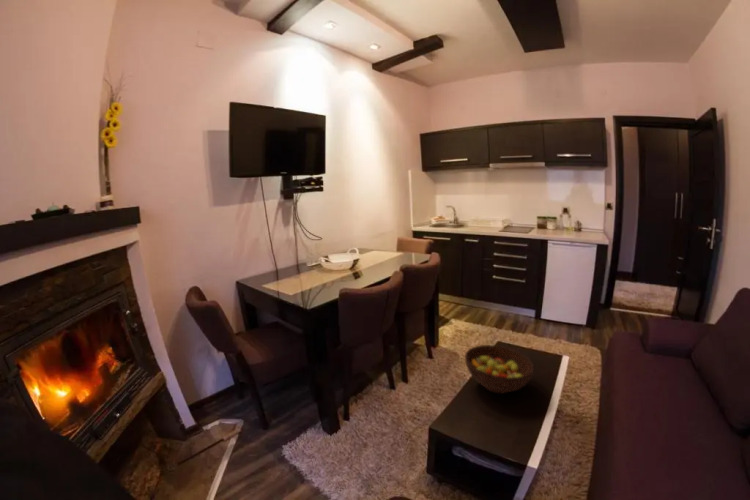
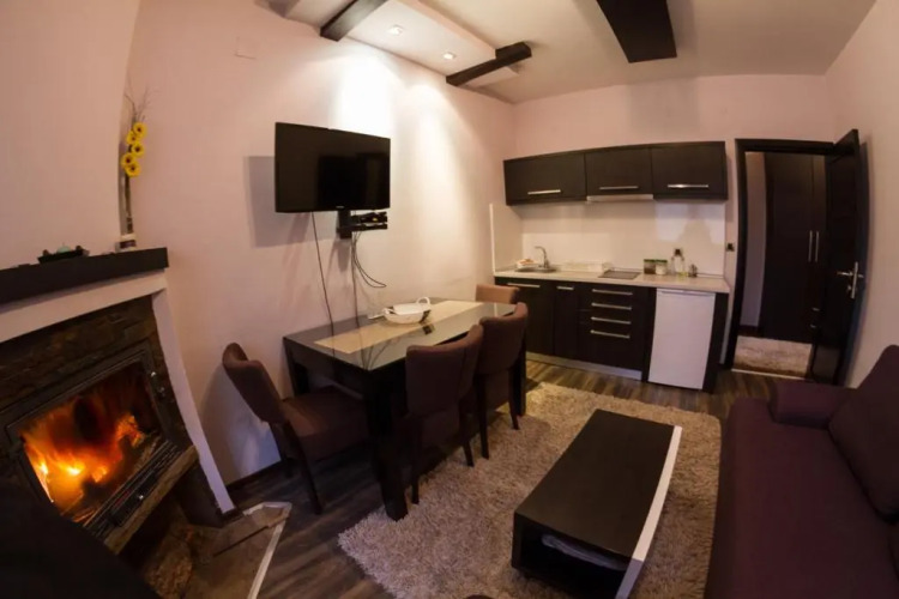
- fruit bowl [464,344,535,395]
